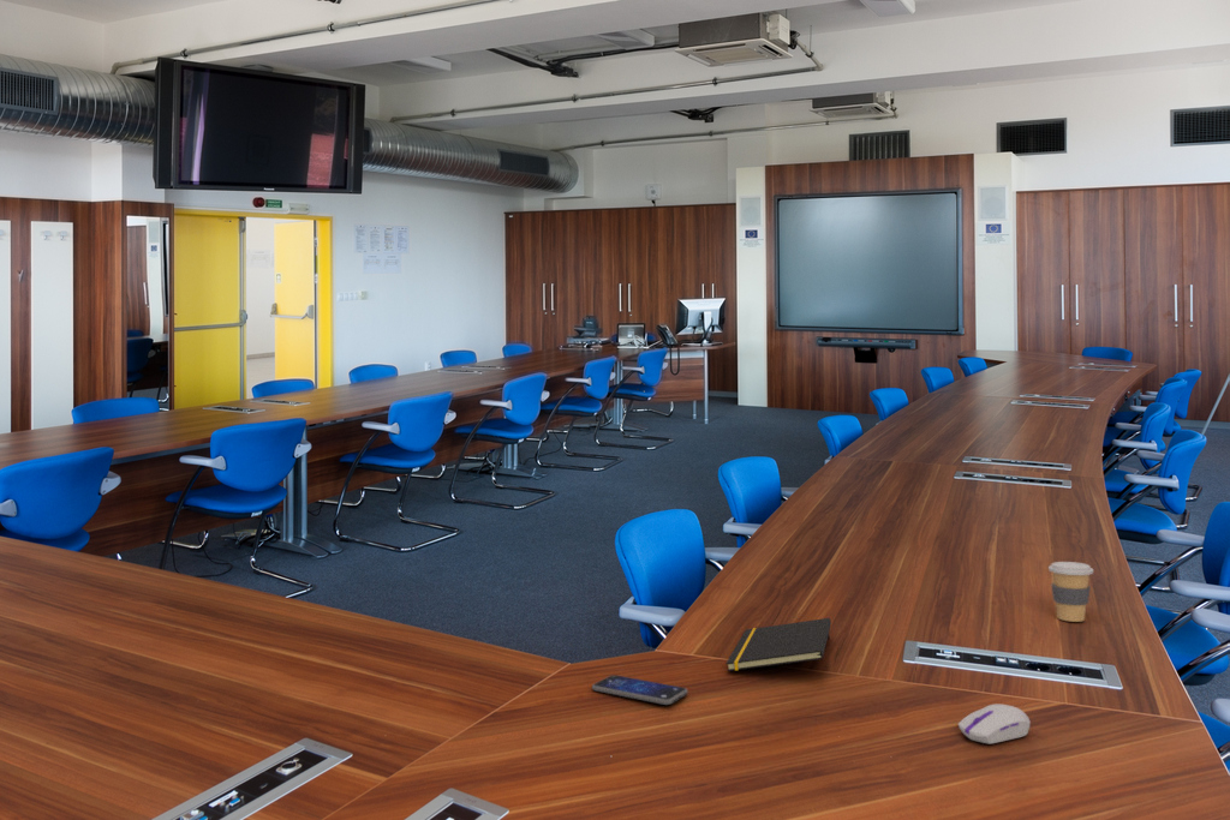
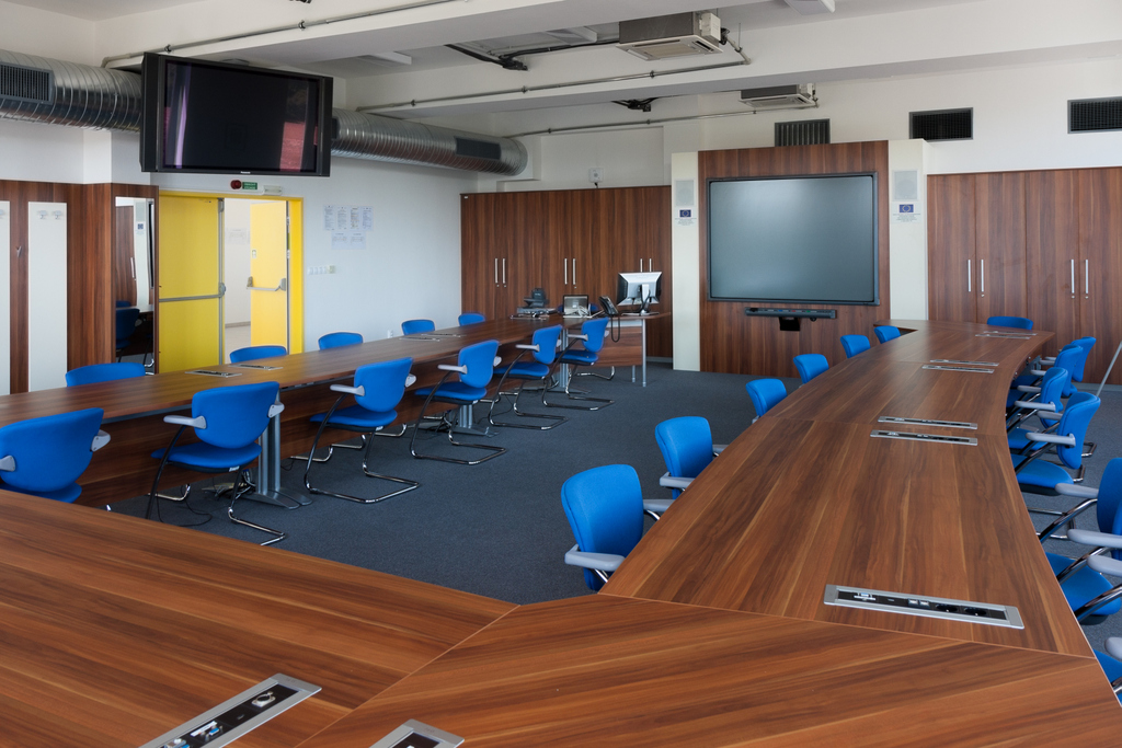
- notepad [726,617,832,672]
- smartphone [591,674,689,706]
- coffee cup [1047,561,1094,623]
- computer mouse [957,704,1032,744]
